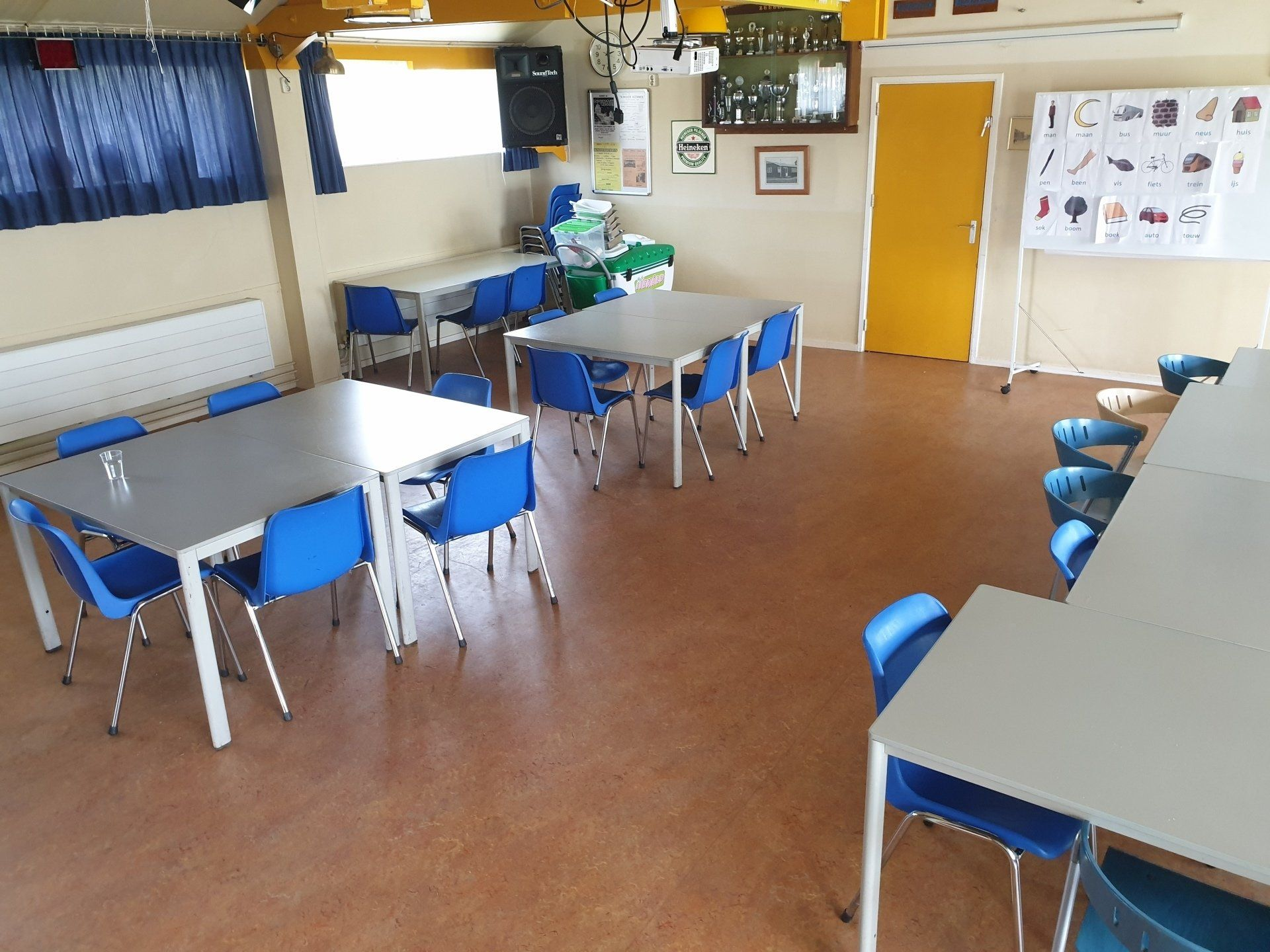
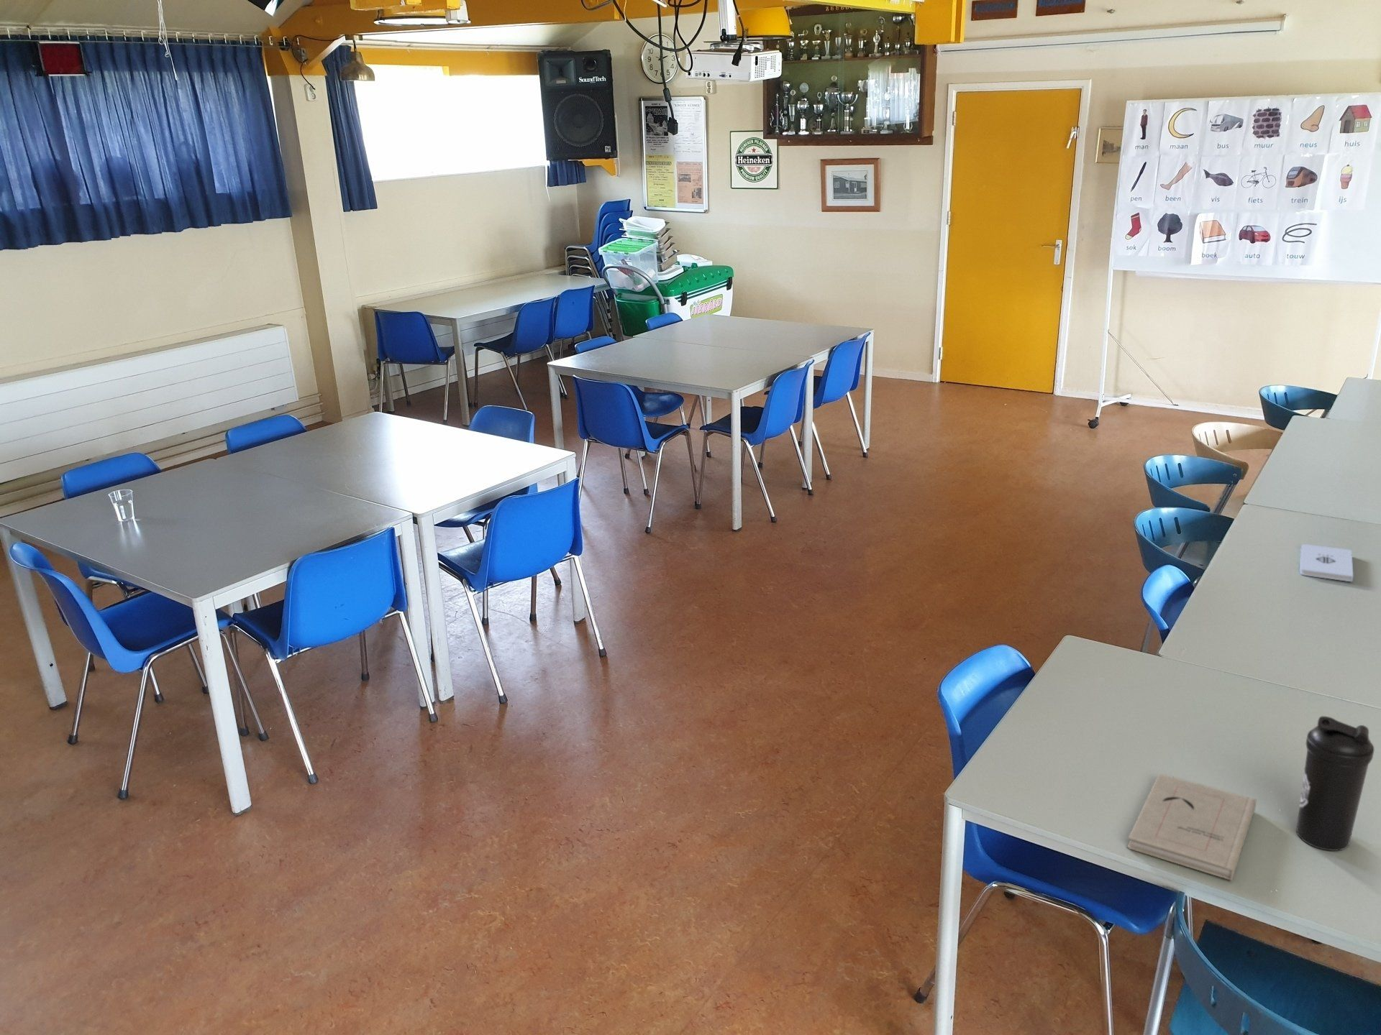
+ notepad [1299,544,1354,583]
+ water bottle [1295,715,1374,851]
+ book [1128,773,1257,882]
